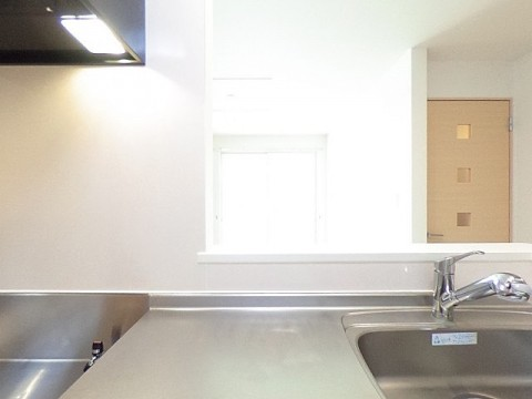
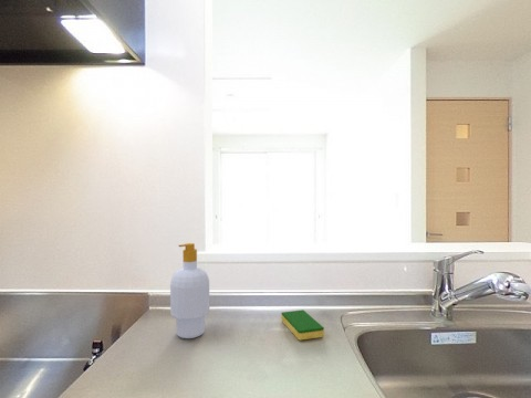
+ soap bottle [169,242,210,339]
+ dish sponge [280,308,325,342]
